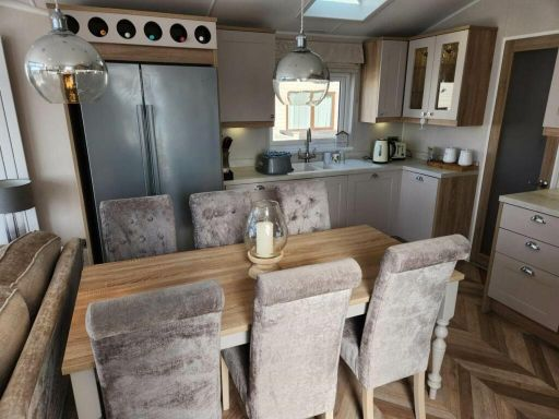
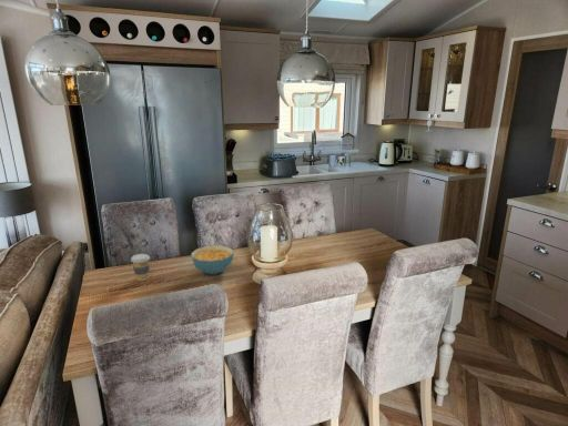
+ cereal bowl [190,244,235,275]
+ coffee cup [130,253,151,282]
